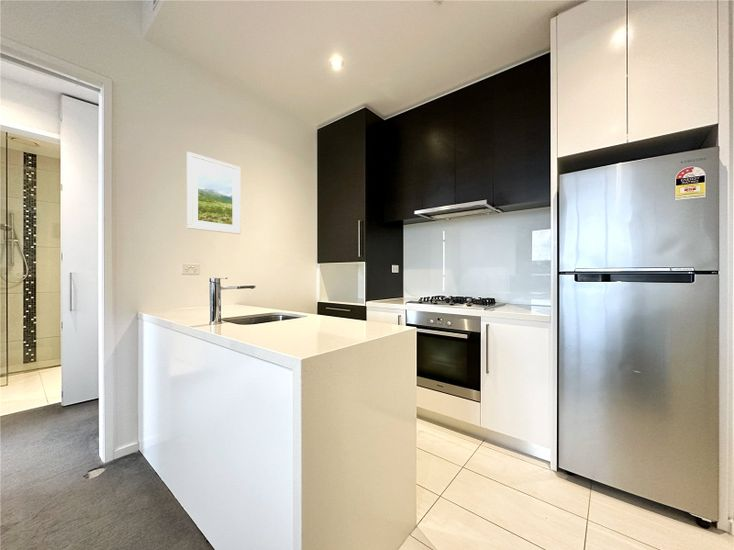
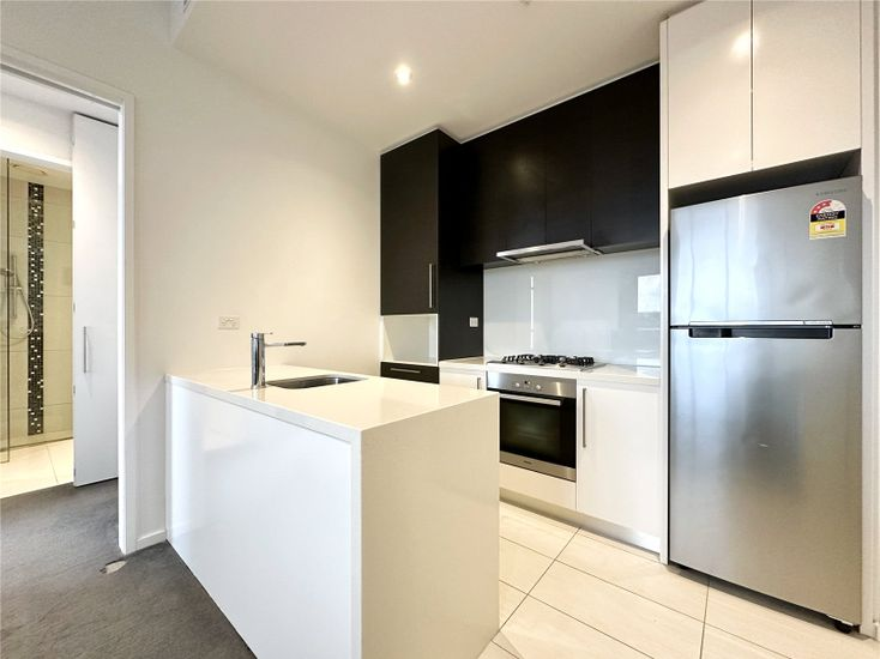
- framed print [186,151,242,235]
